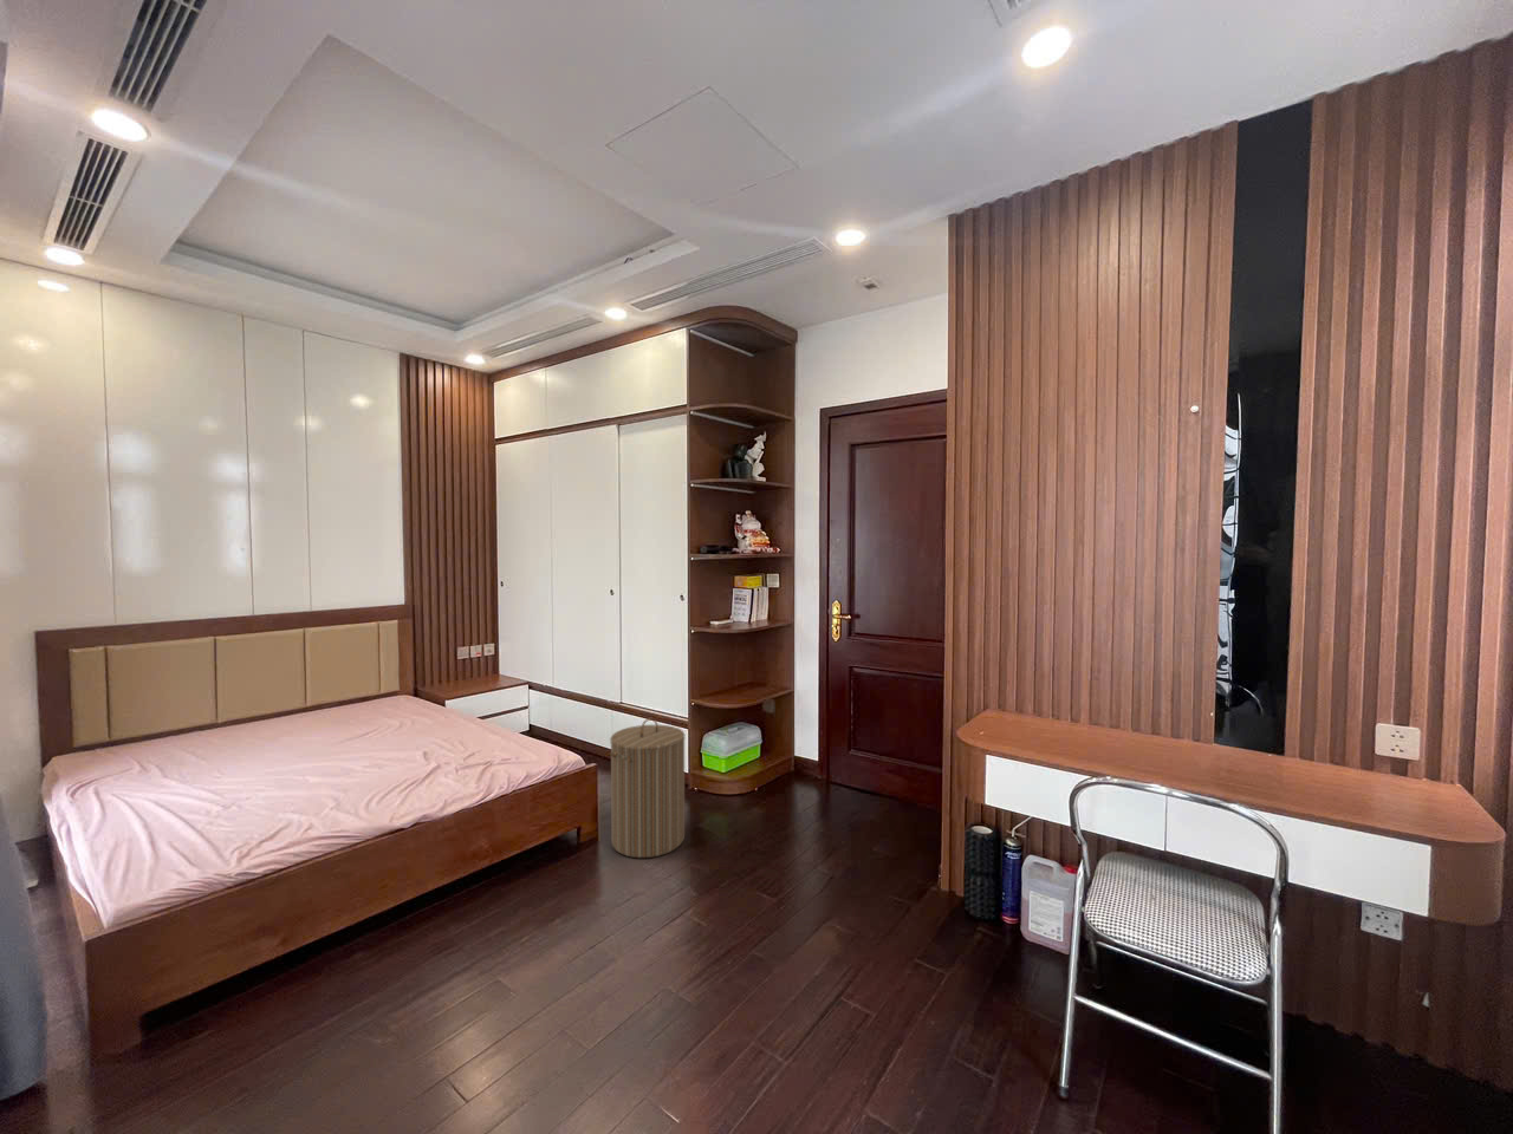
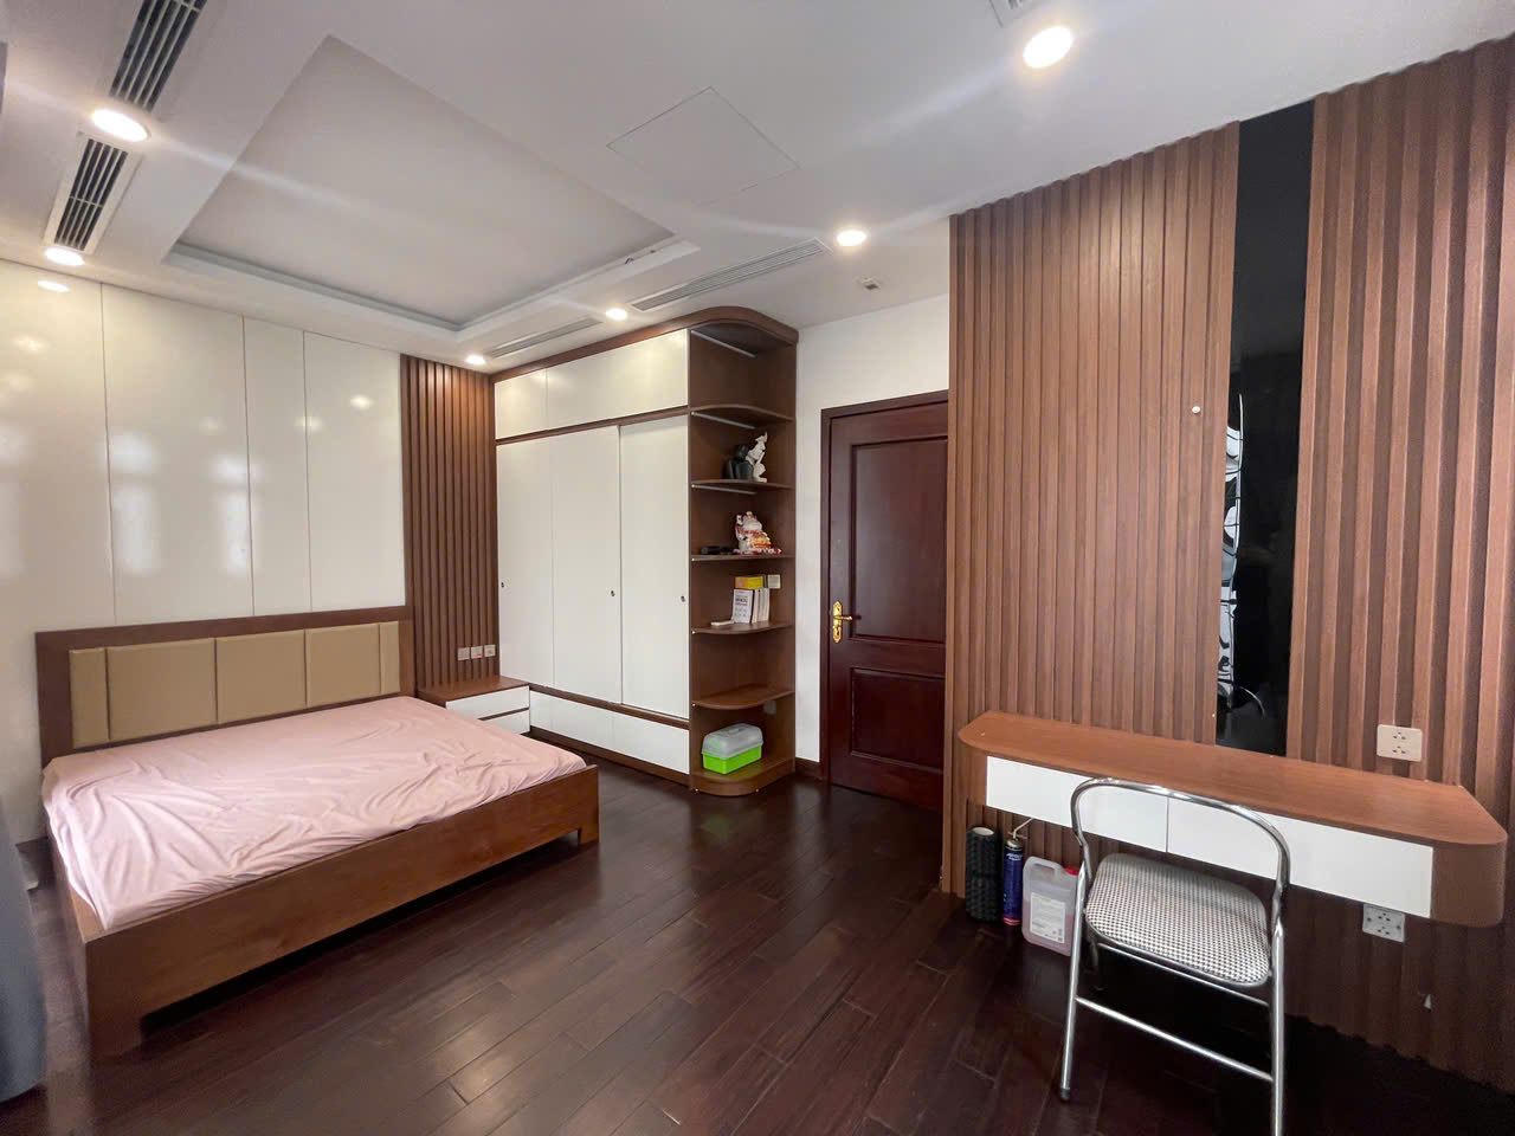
- laundry hamper [609,717,686,859]
